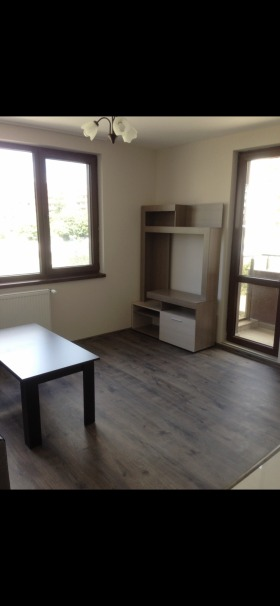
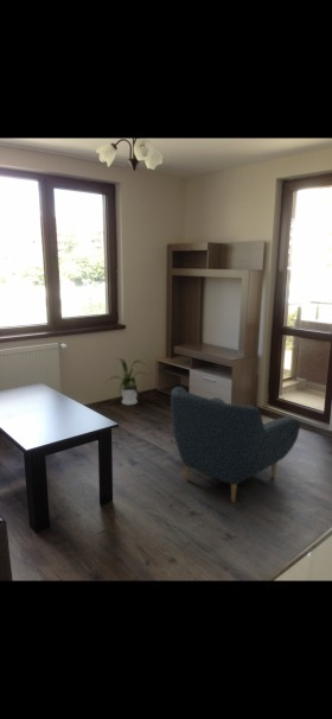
+ house plant [107,357,148,406]
+ armchair [170,386,301,503]
